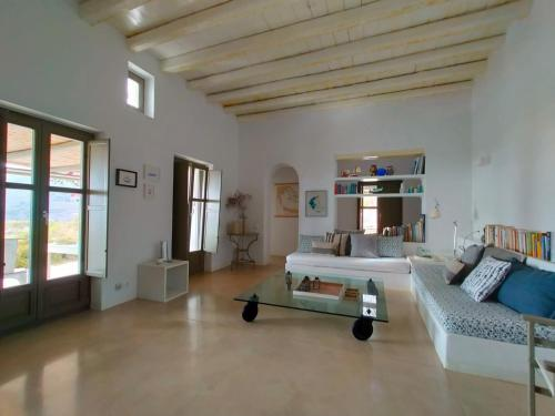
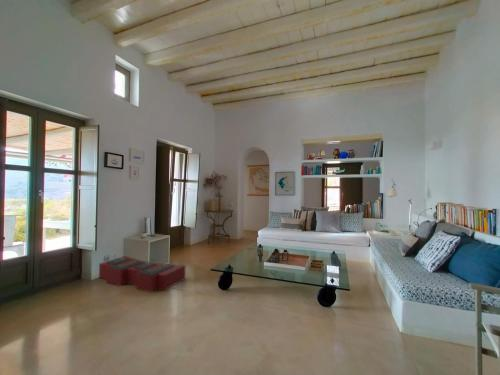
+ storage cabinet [98,255,186,293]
